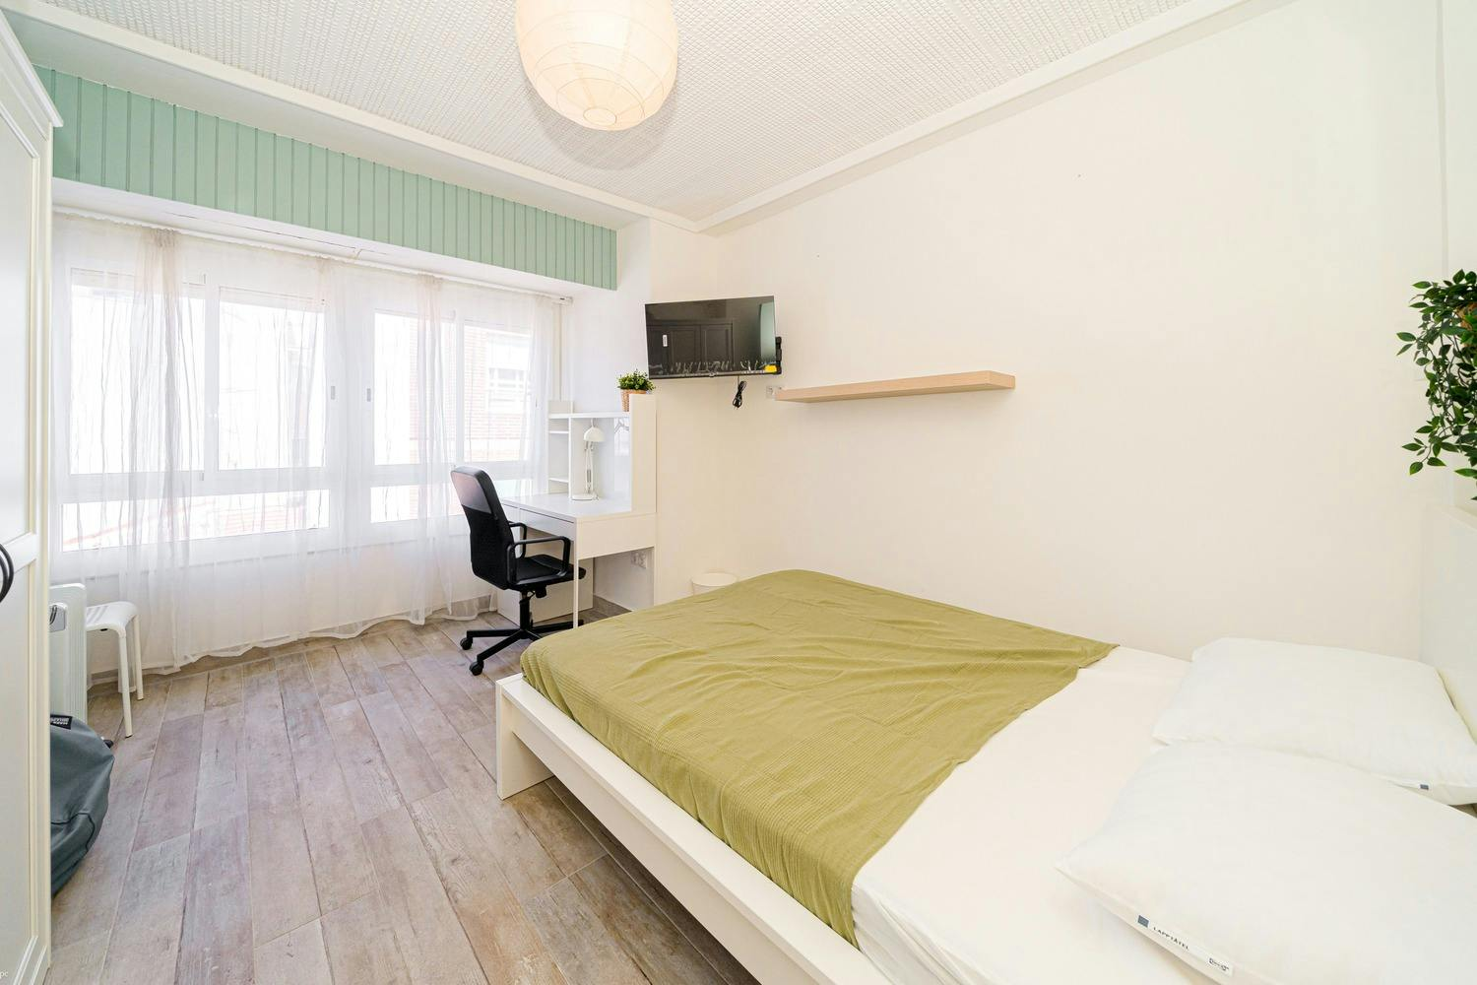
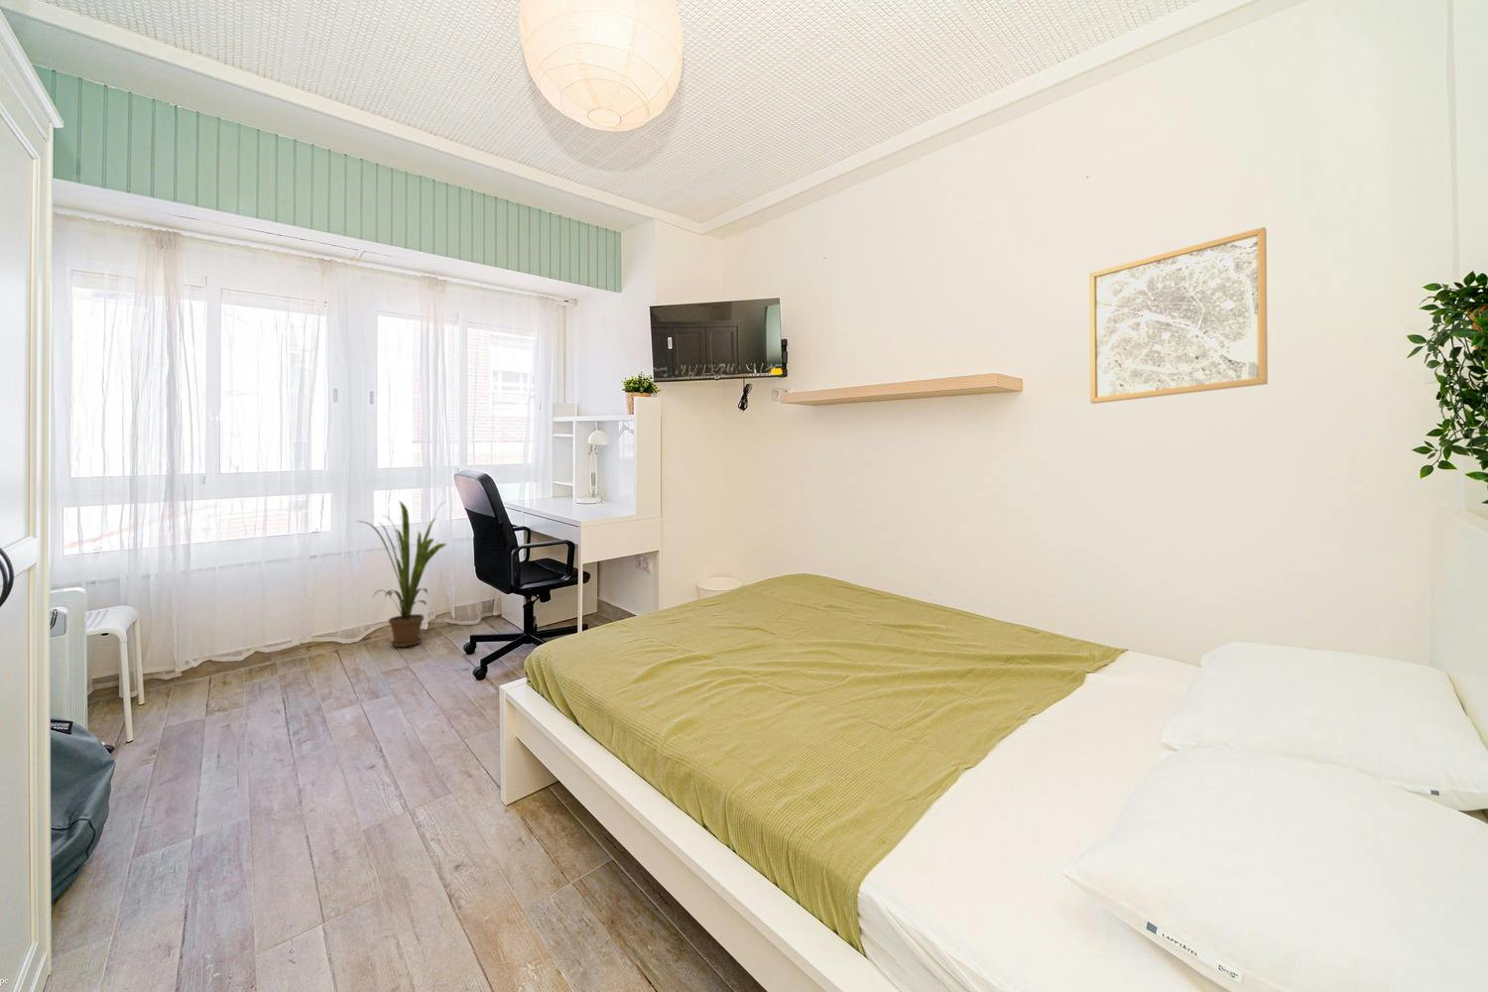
+ wall art [1088,226,1269,405]
+ house plant [355,500,447,648]
